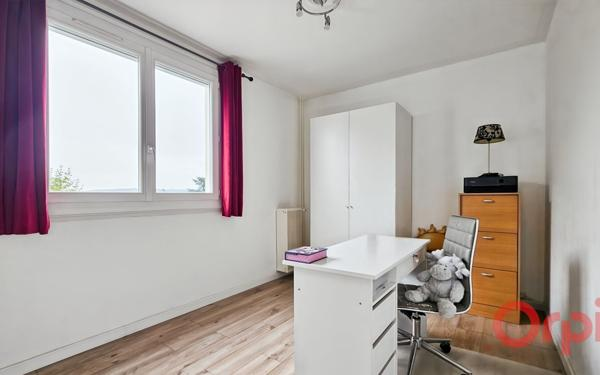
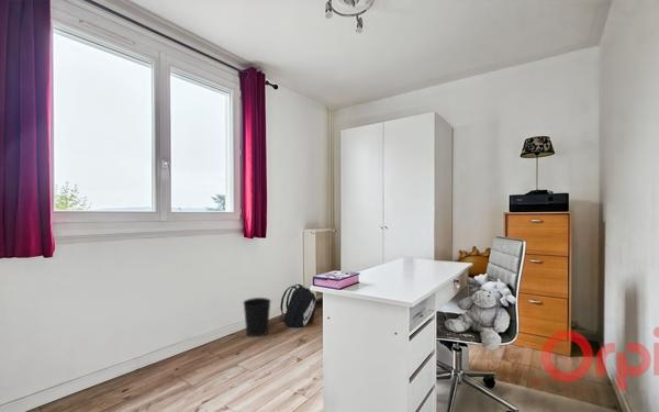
+ backpack [279,283,317,330]
+ wastebasket [242,297,272,338]
